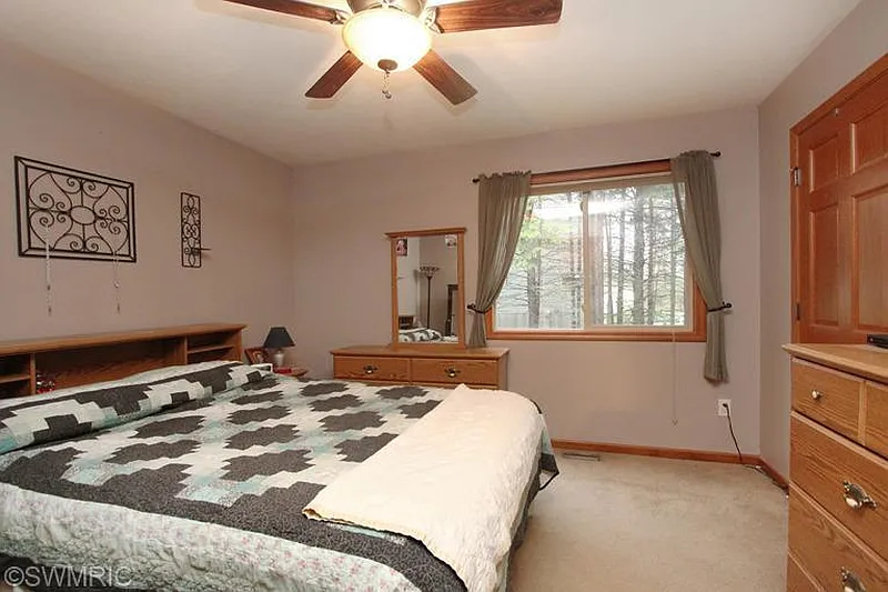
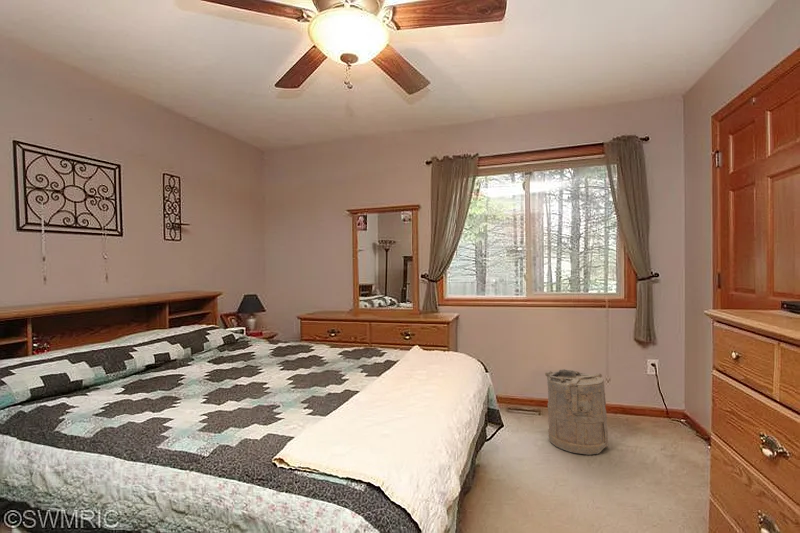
+ laundry hamper [544,368,609,456]
